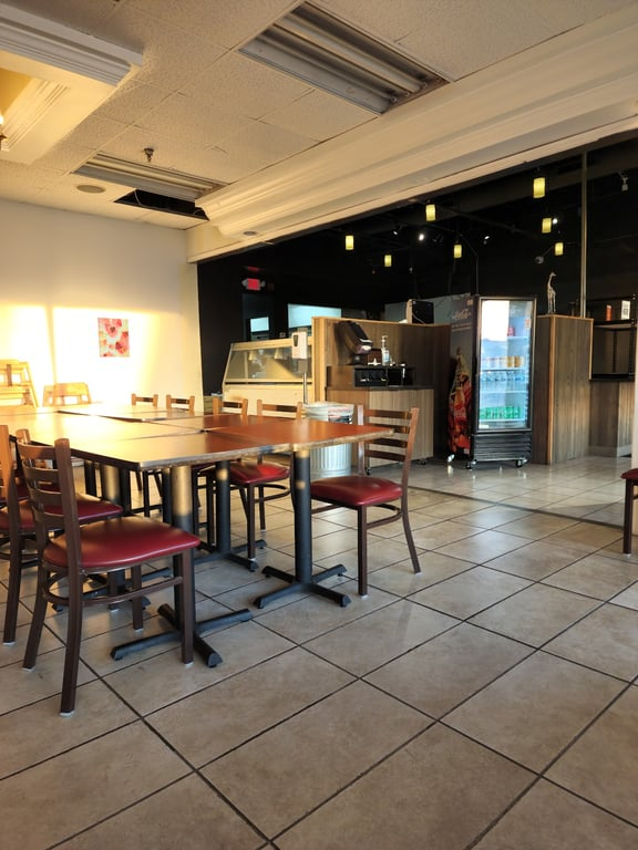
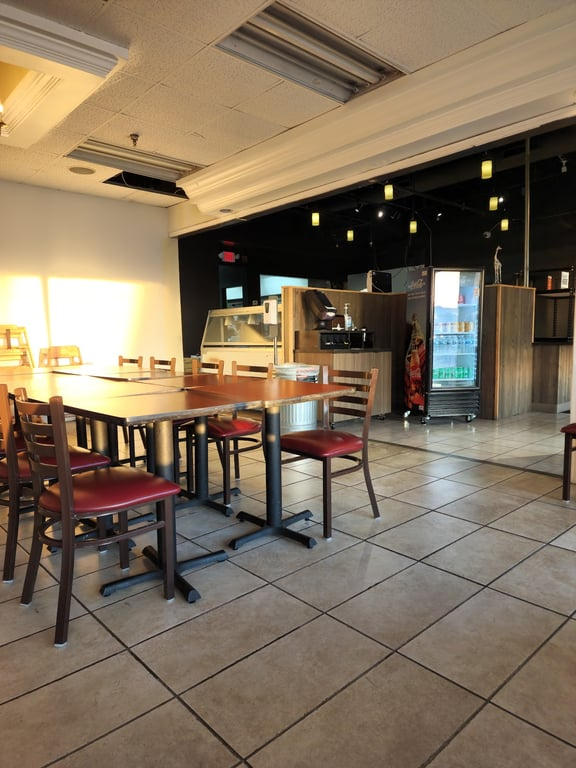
- wall art [96,317,131,359]
